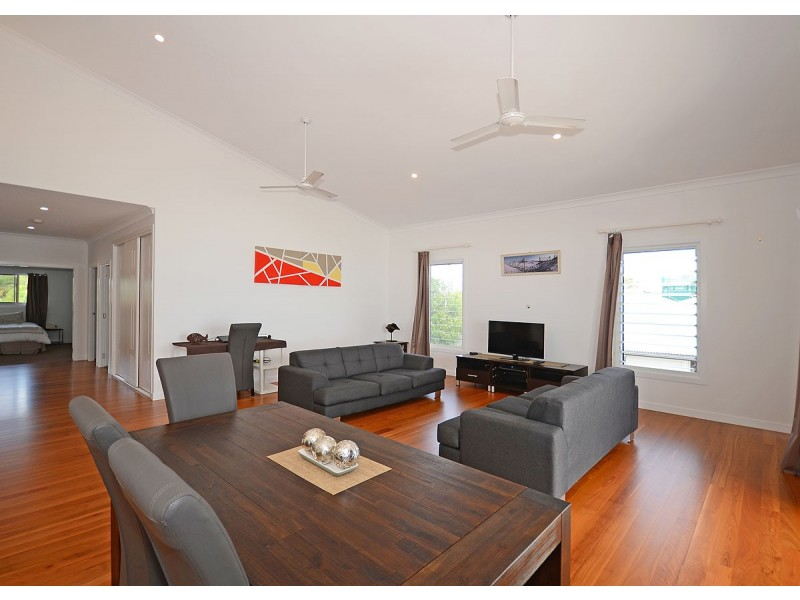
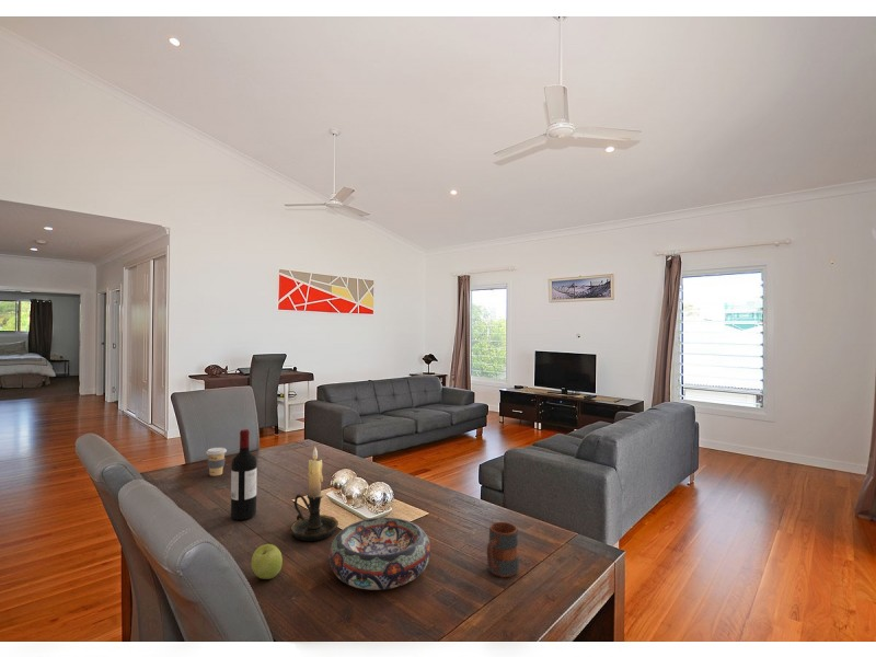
+ wine bottle [230,428,258,521]
+ decorative bowl [327,517,431,591]
+ mug [486,521,520,578]
+ coffee cup [205,447,228,477]
+ apple [251,543,284,580]
+ candle holder [289,446,339,542]
